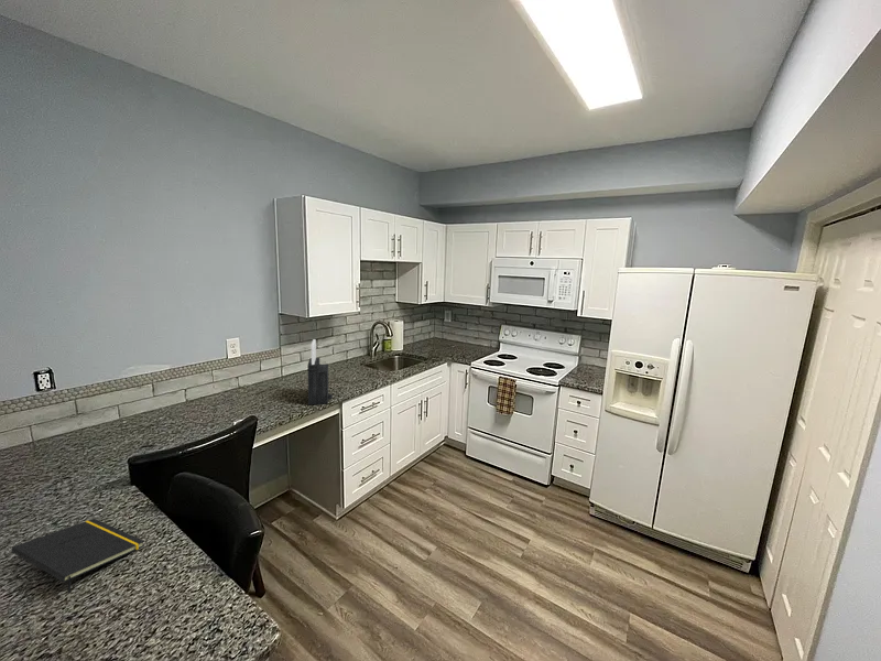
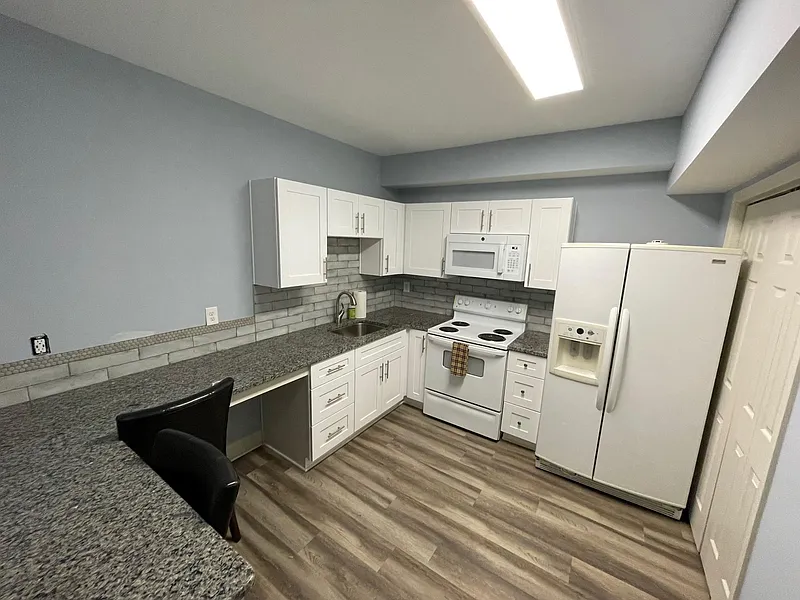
- knife block [306,338,334,405]
- notepad [10,518,145,594]
